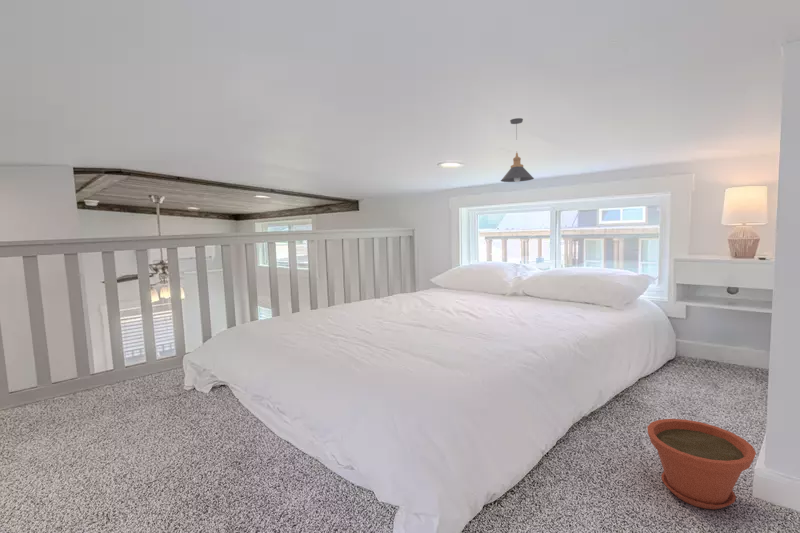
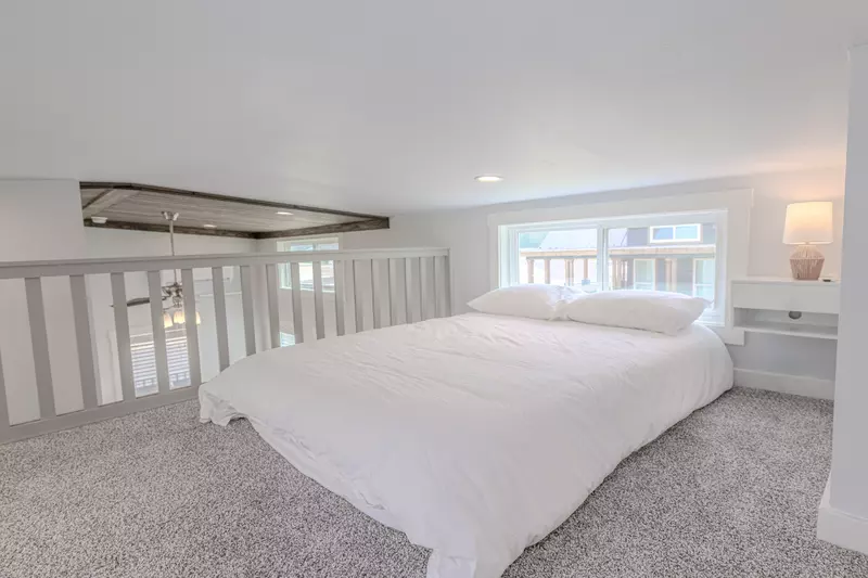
- pendant light [500,117,535,183]
- plant pot [646,418,757,510]
